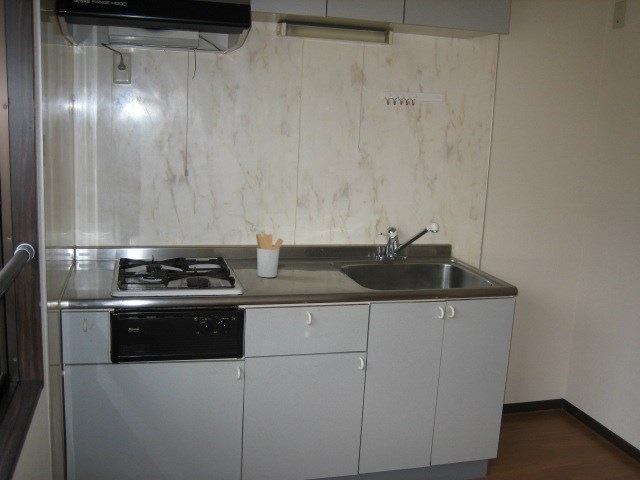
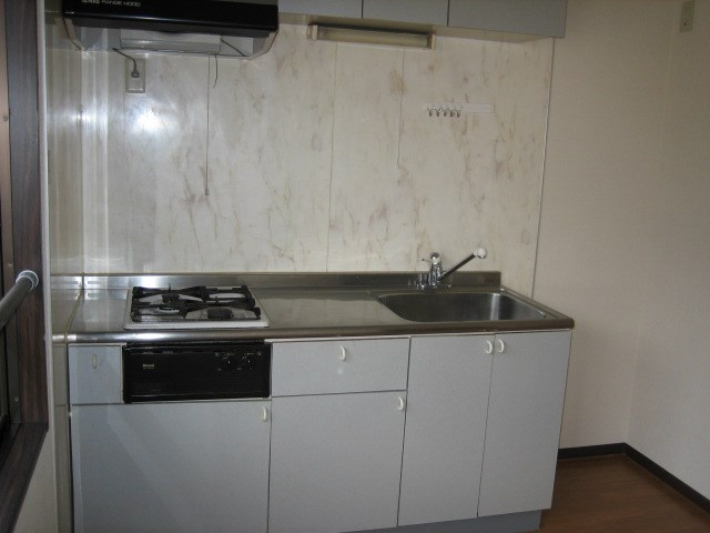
- utensil holder [255,233,284,278]
